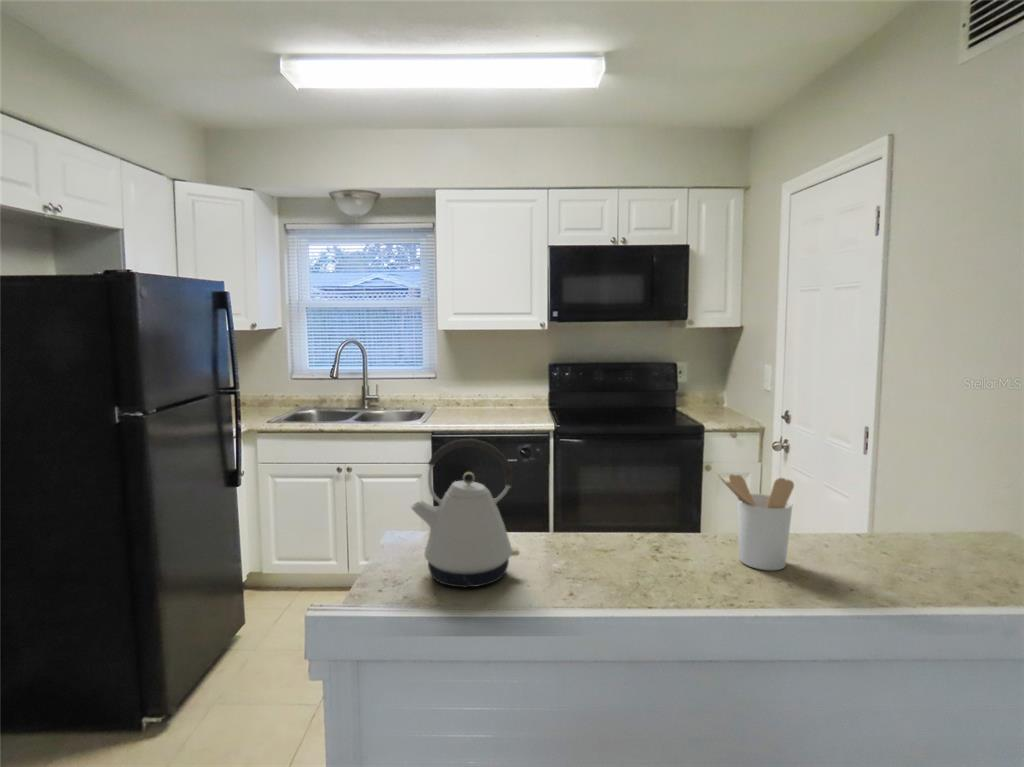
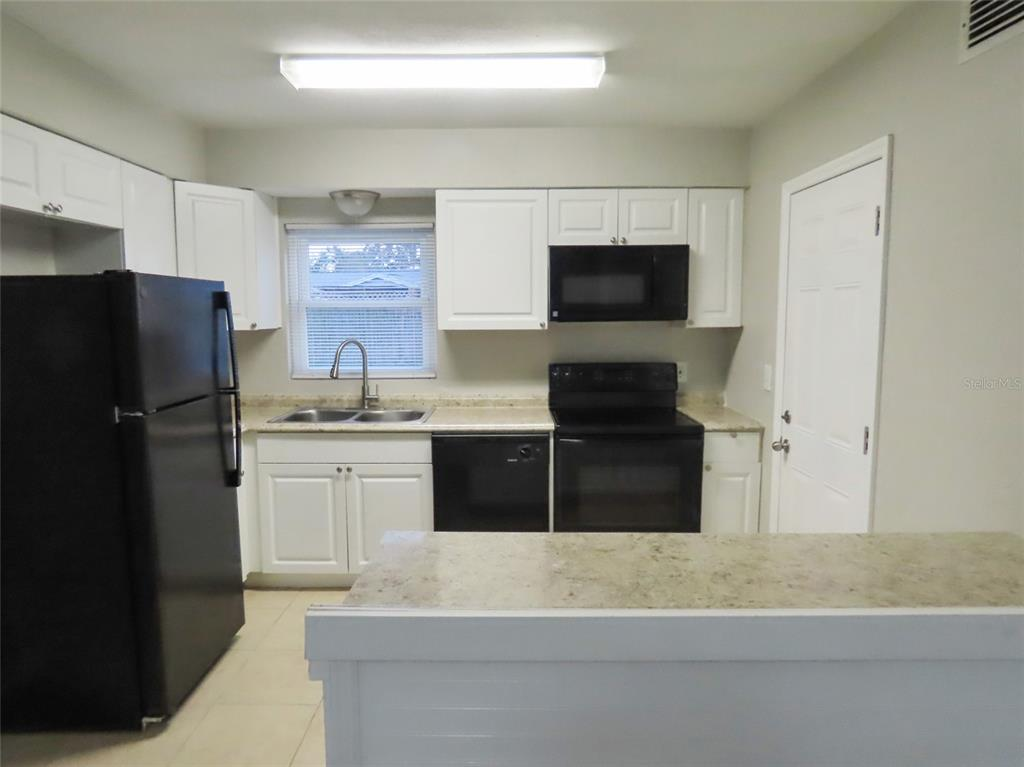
- kettle [409,438,520,589]
- utensil holder [716,473,795,572]
